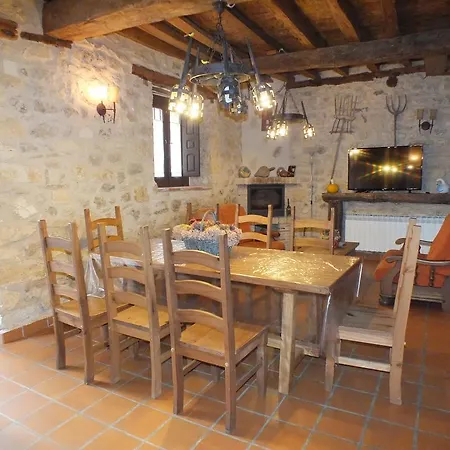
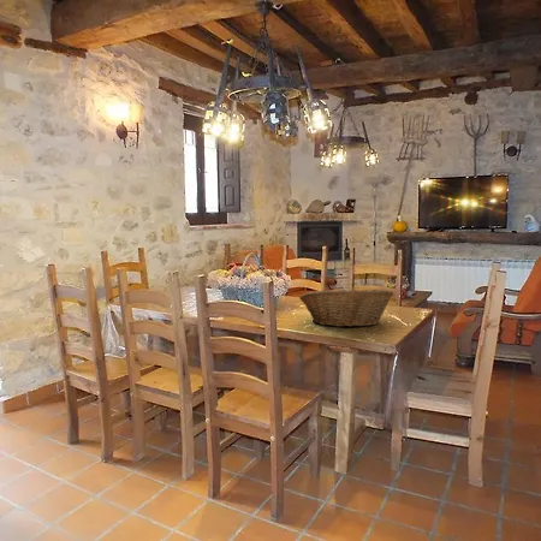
+ fruit basket [298,287,394,328]
